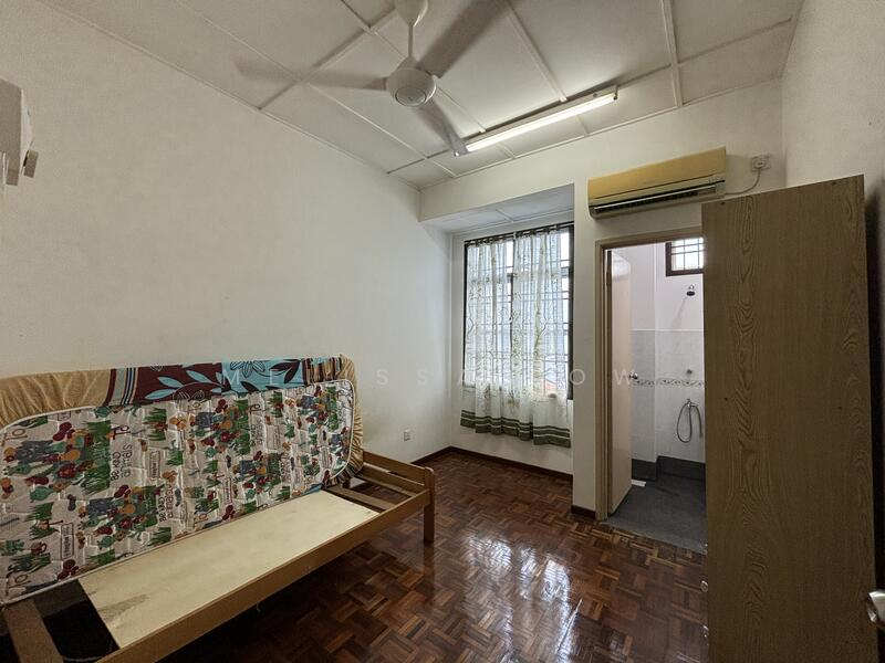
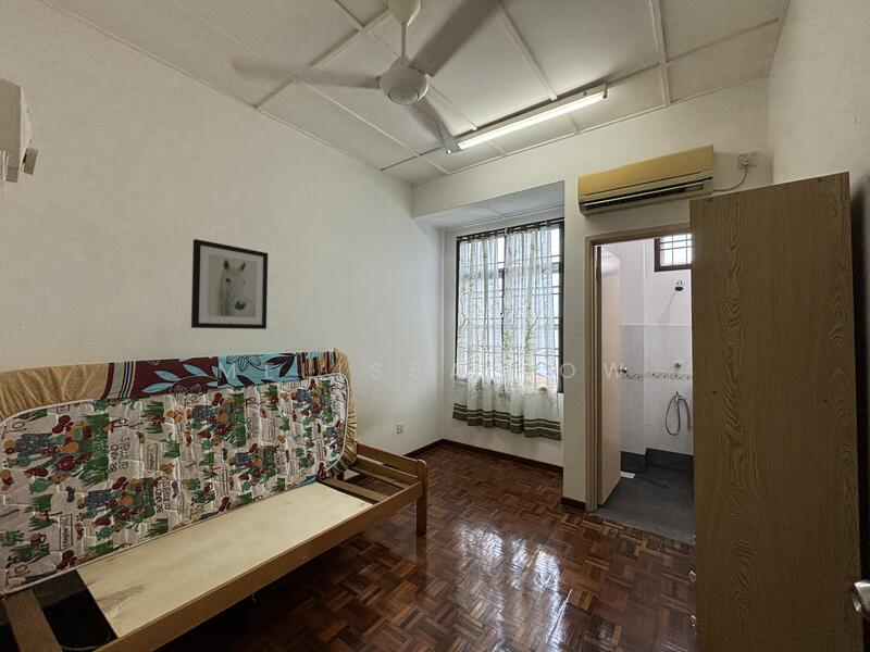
+ wall art [190,238,269,330]
